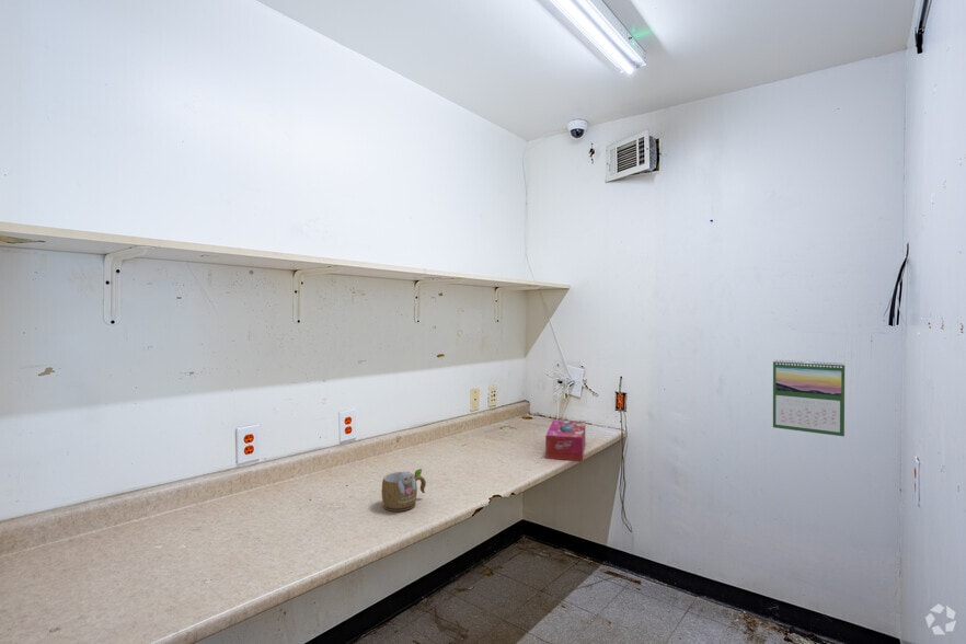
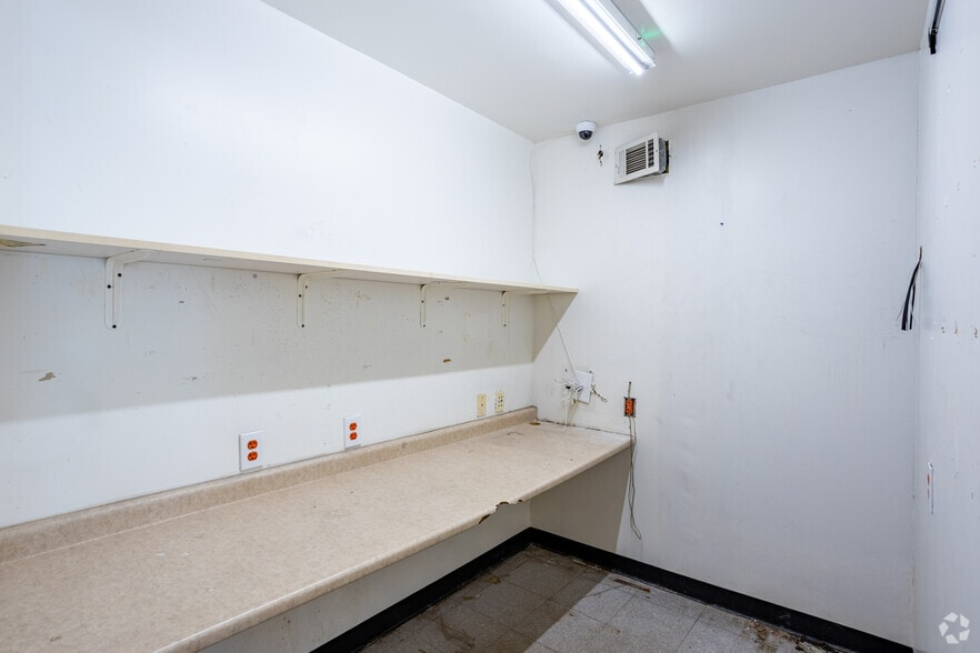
- mug [381,468,427,513]
- tissue box [544,418,586,462]
- calendar [772,359,846,437]
